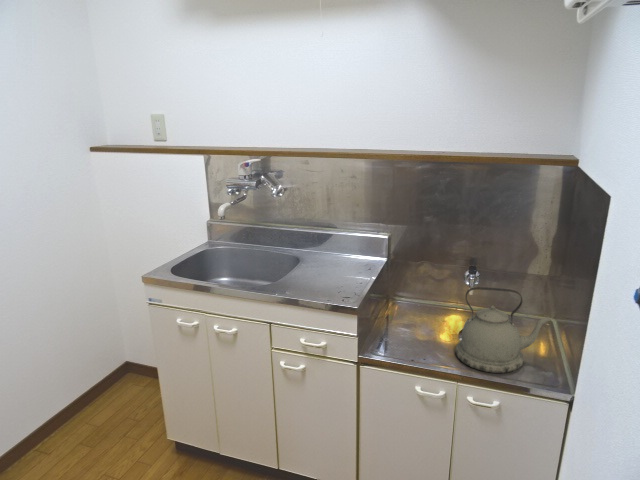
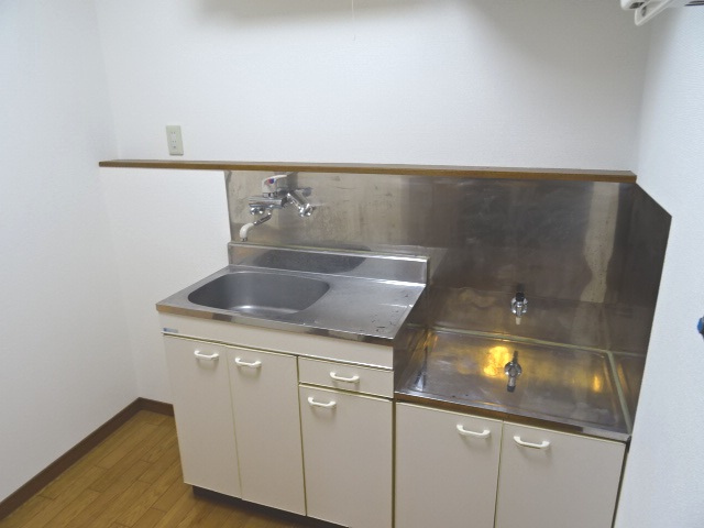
- kettle [454,286,552,374]
